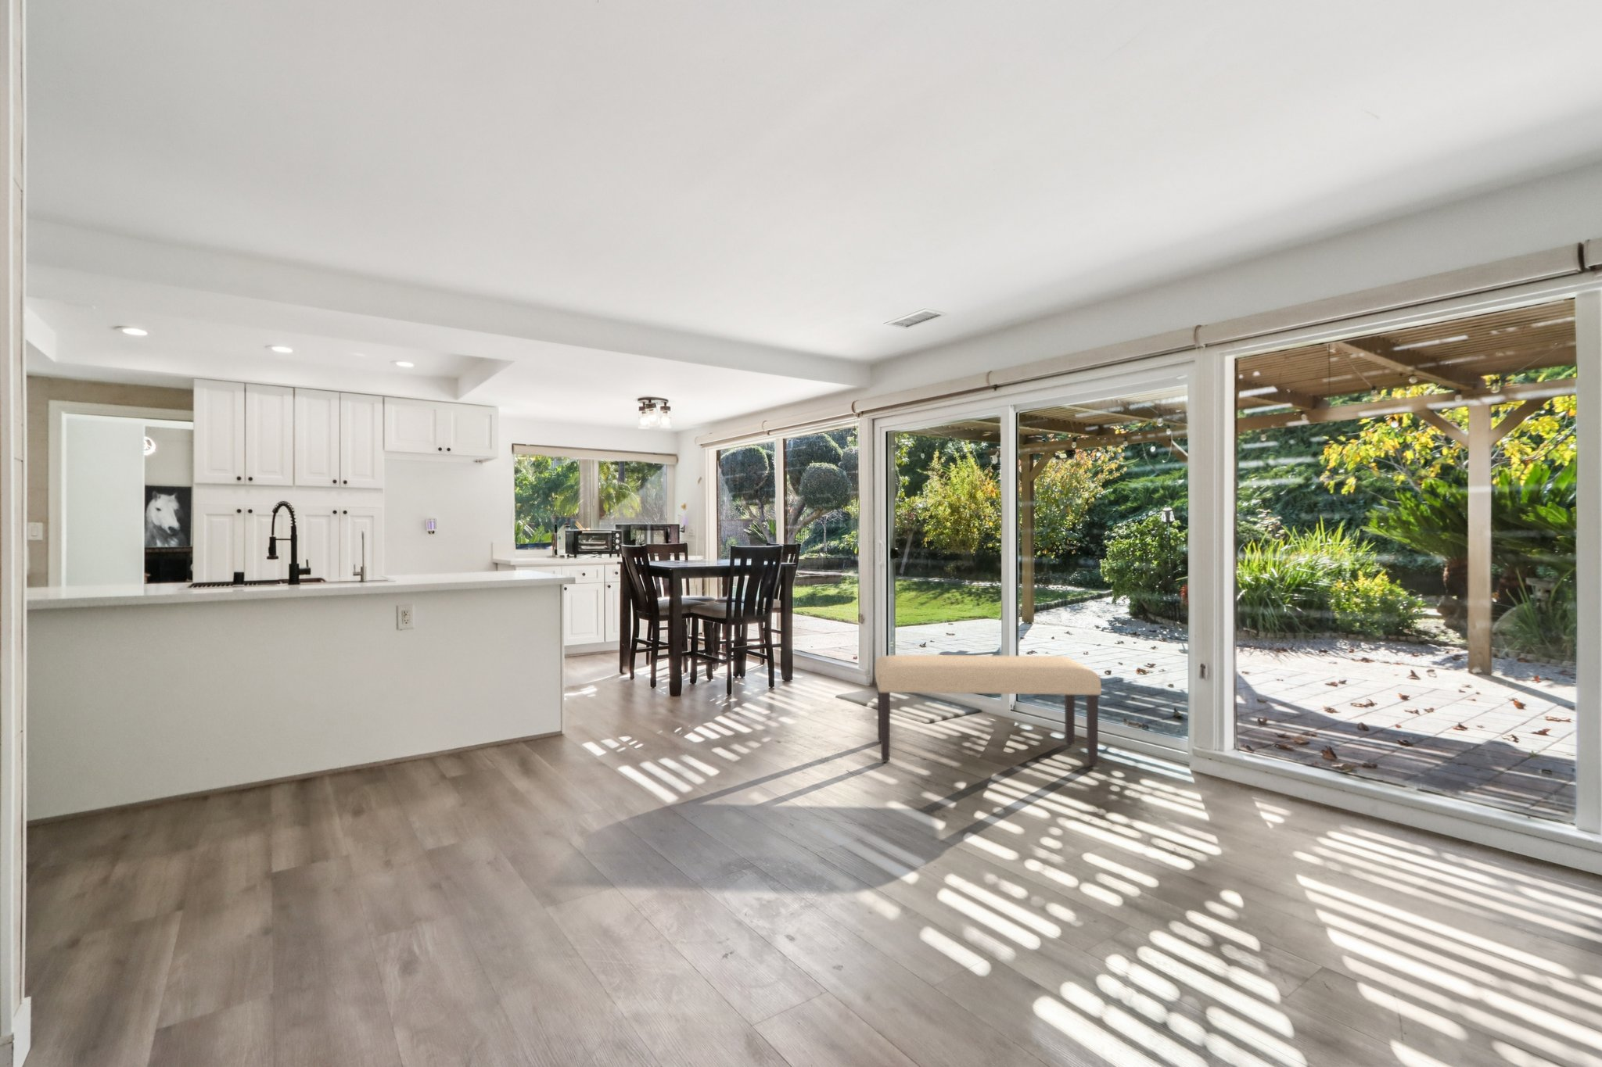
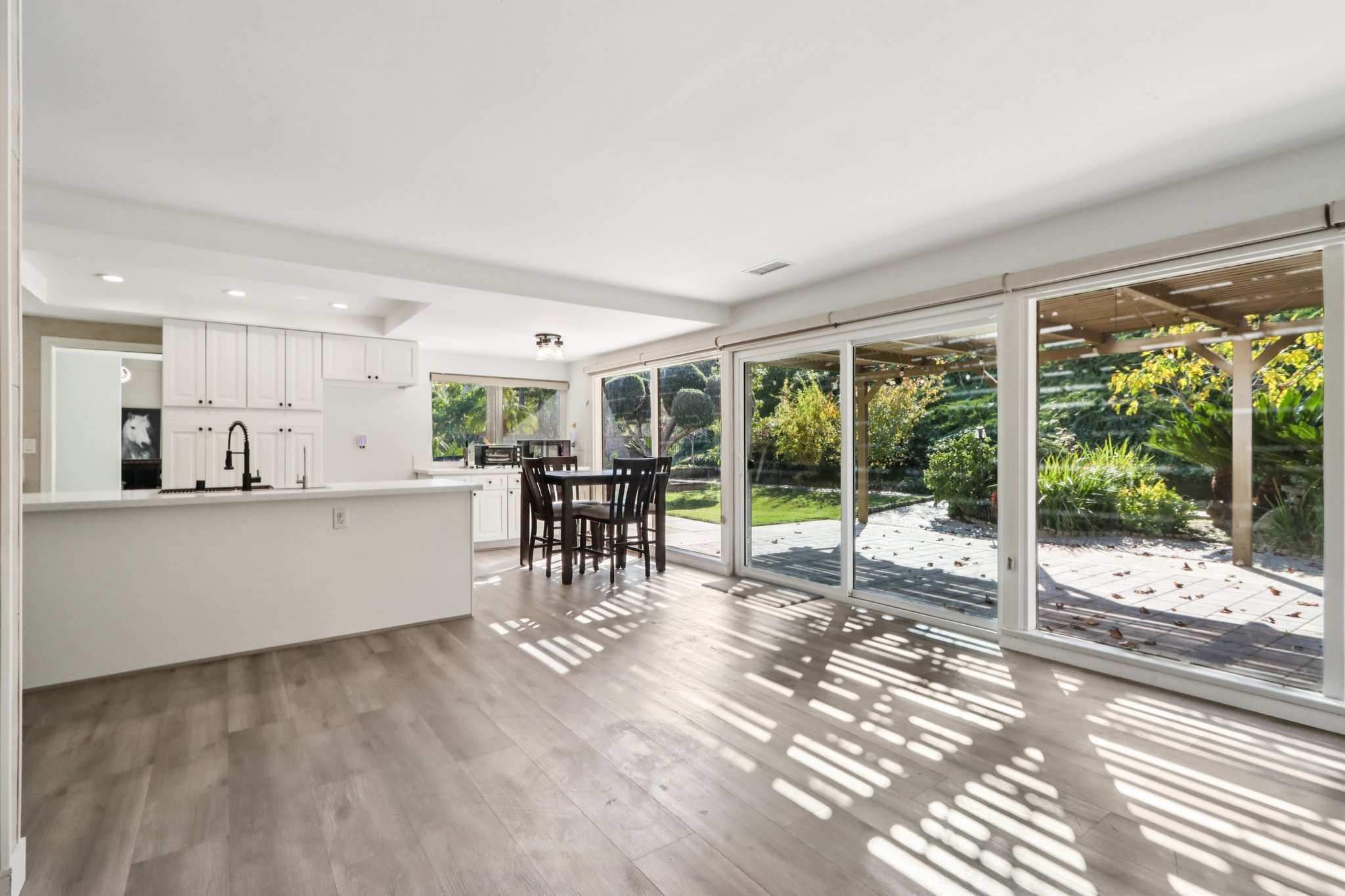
- bench [874,654,1102,767]
